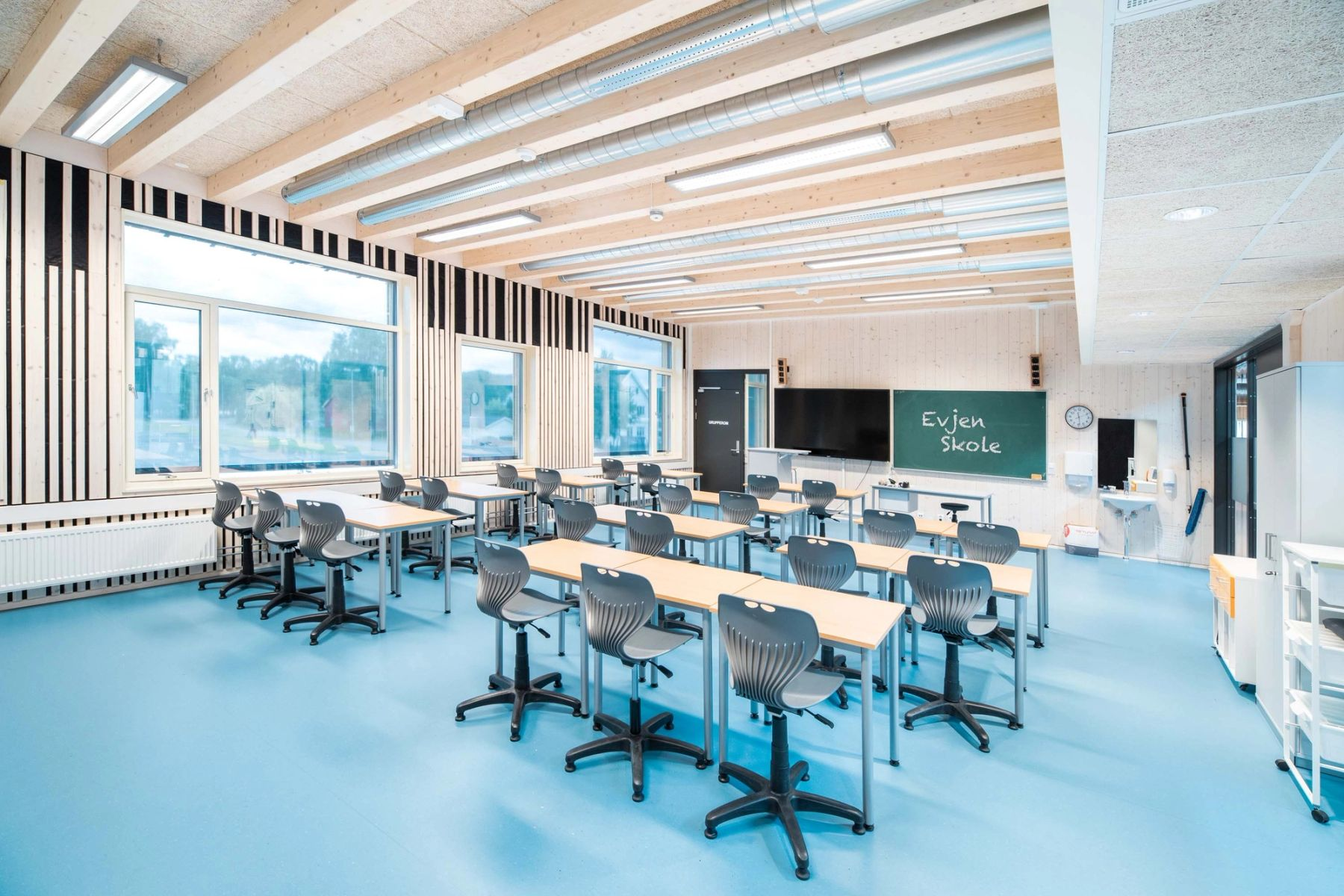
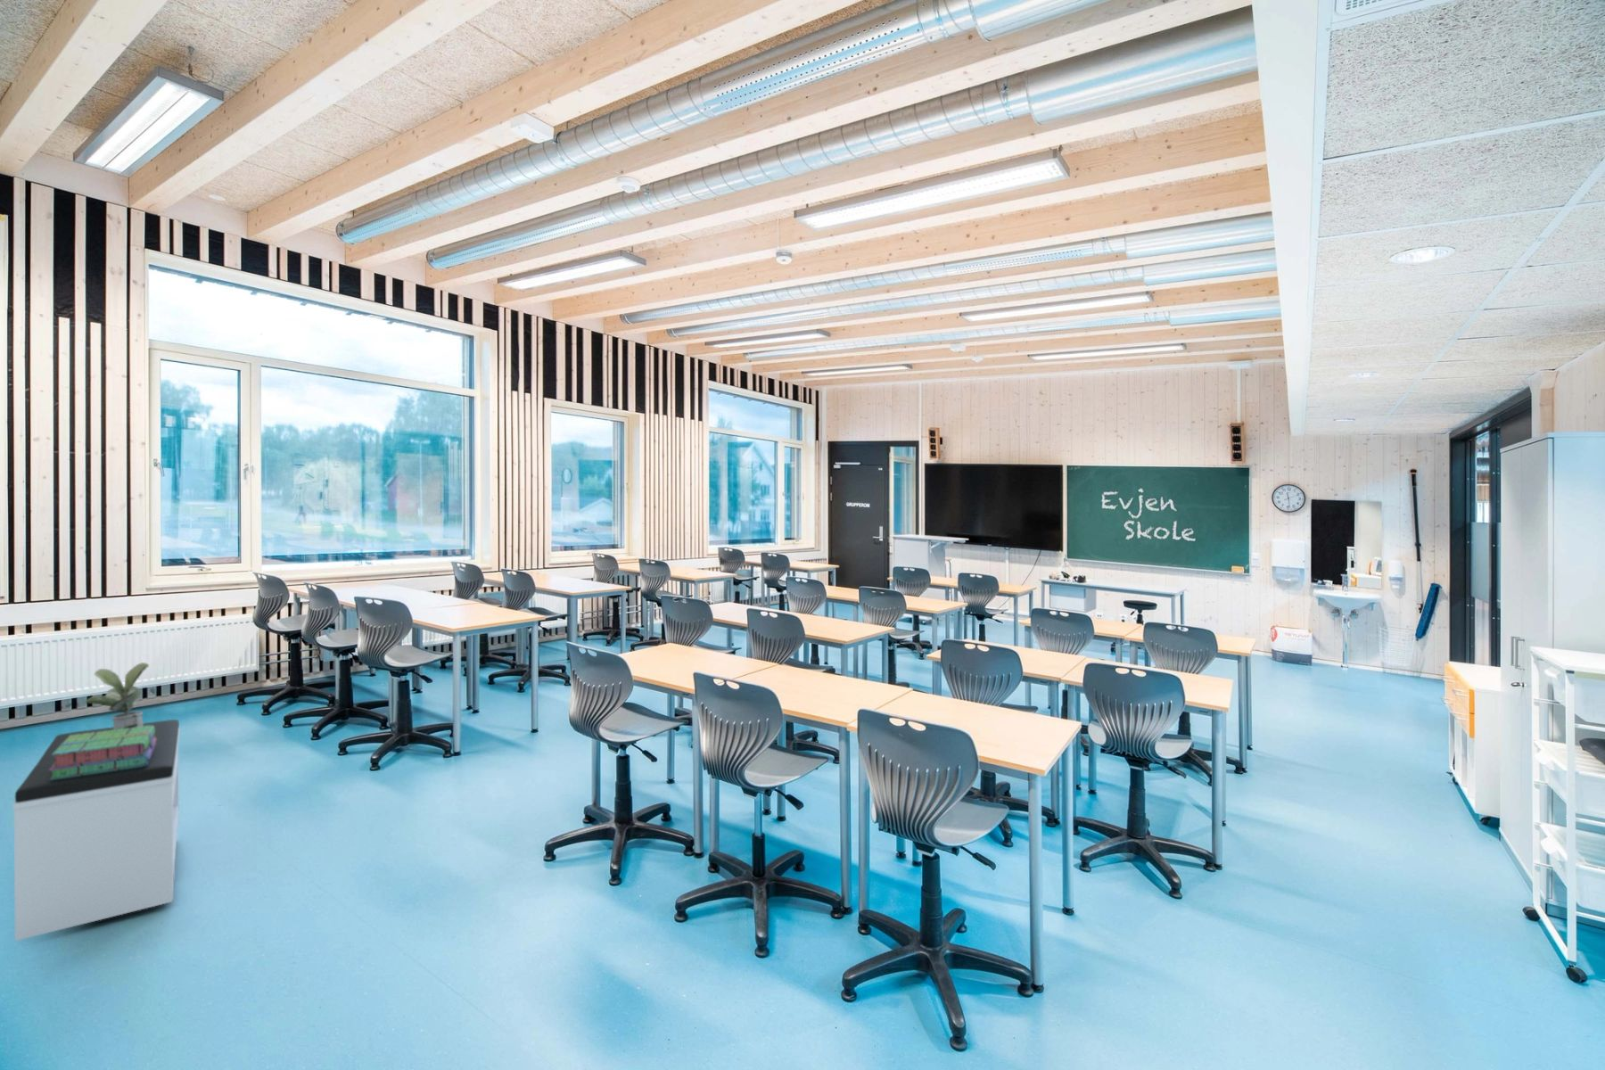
+ bench [12,719,182,941]
+ potted plant [85,662,149,730]
+ stack of books [49,726,156,780]
